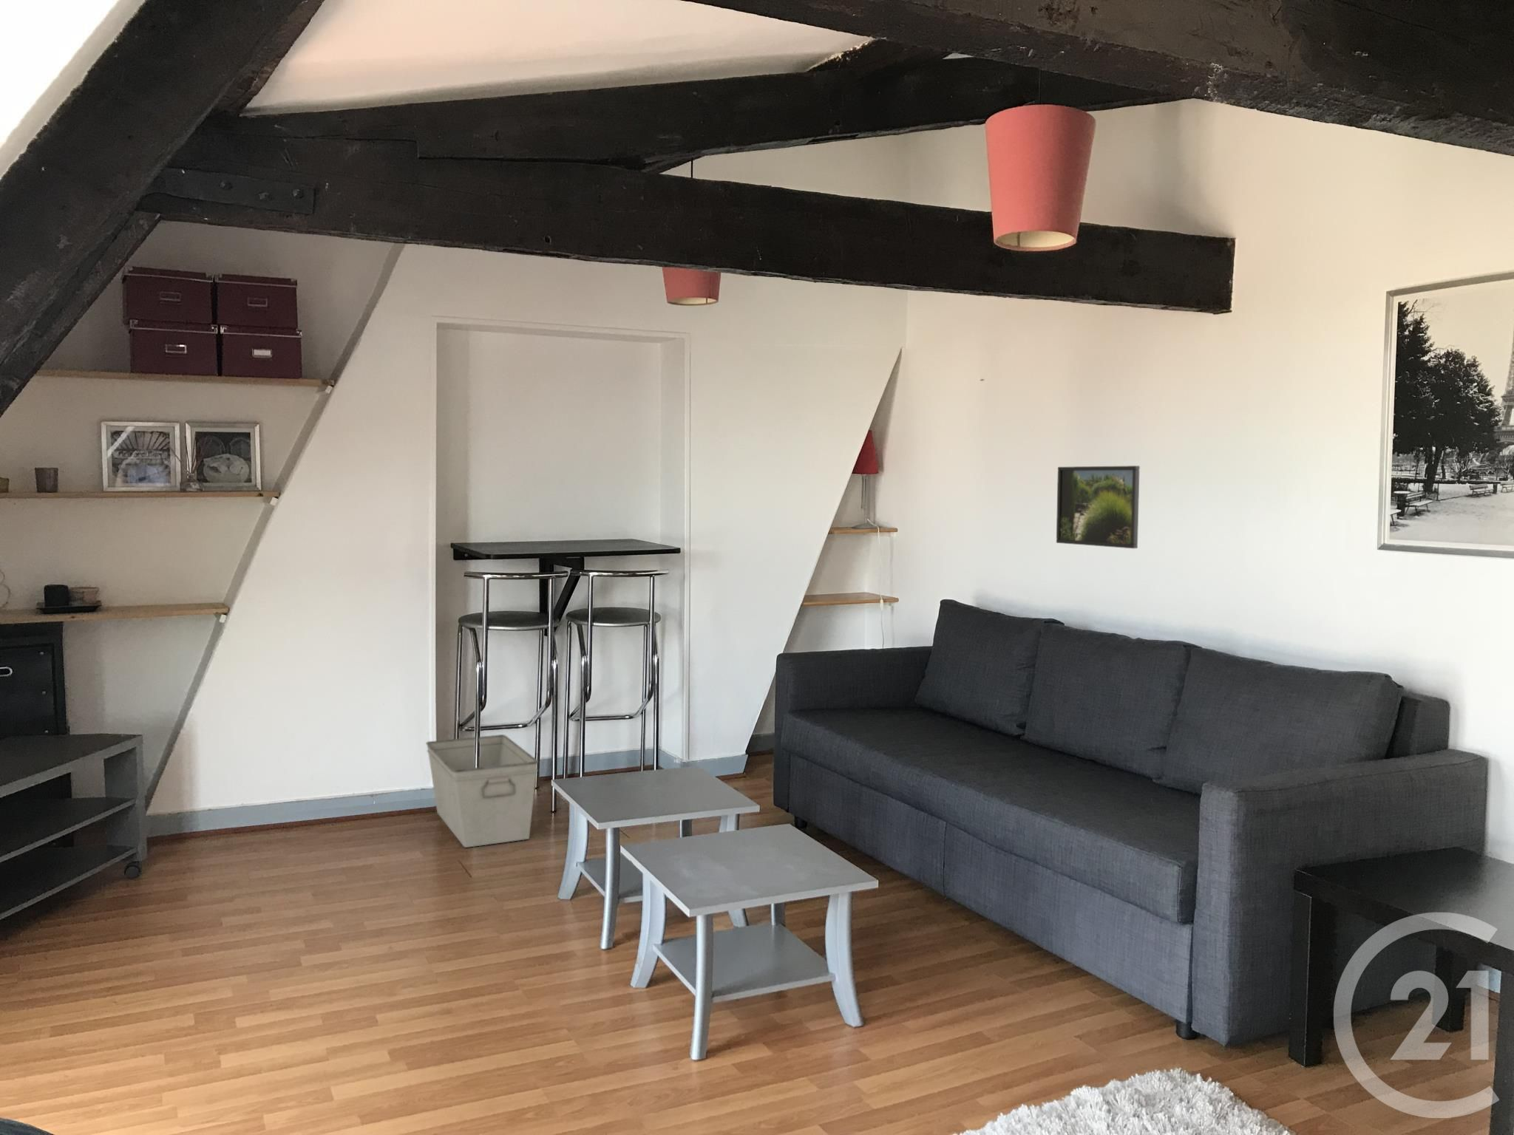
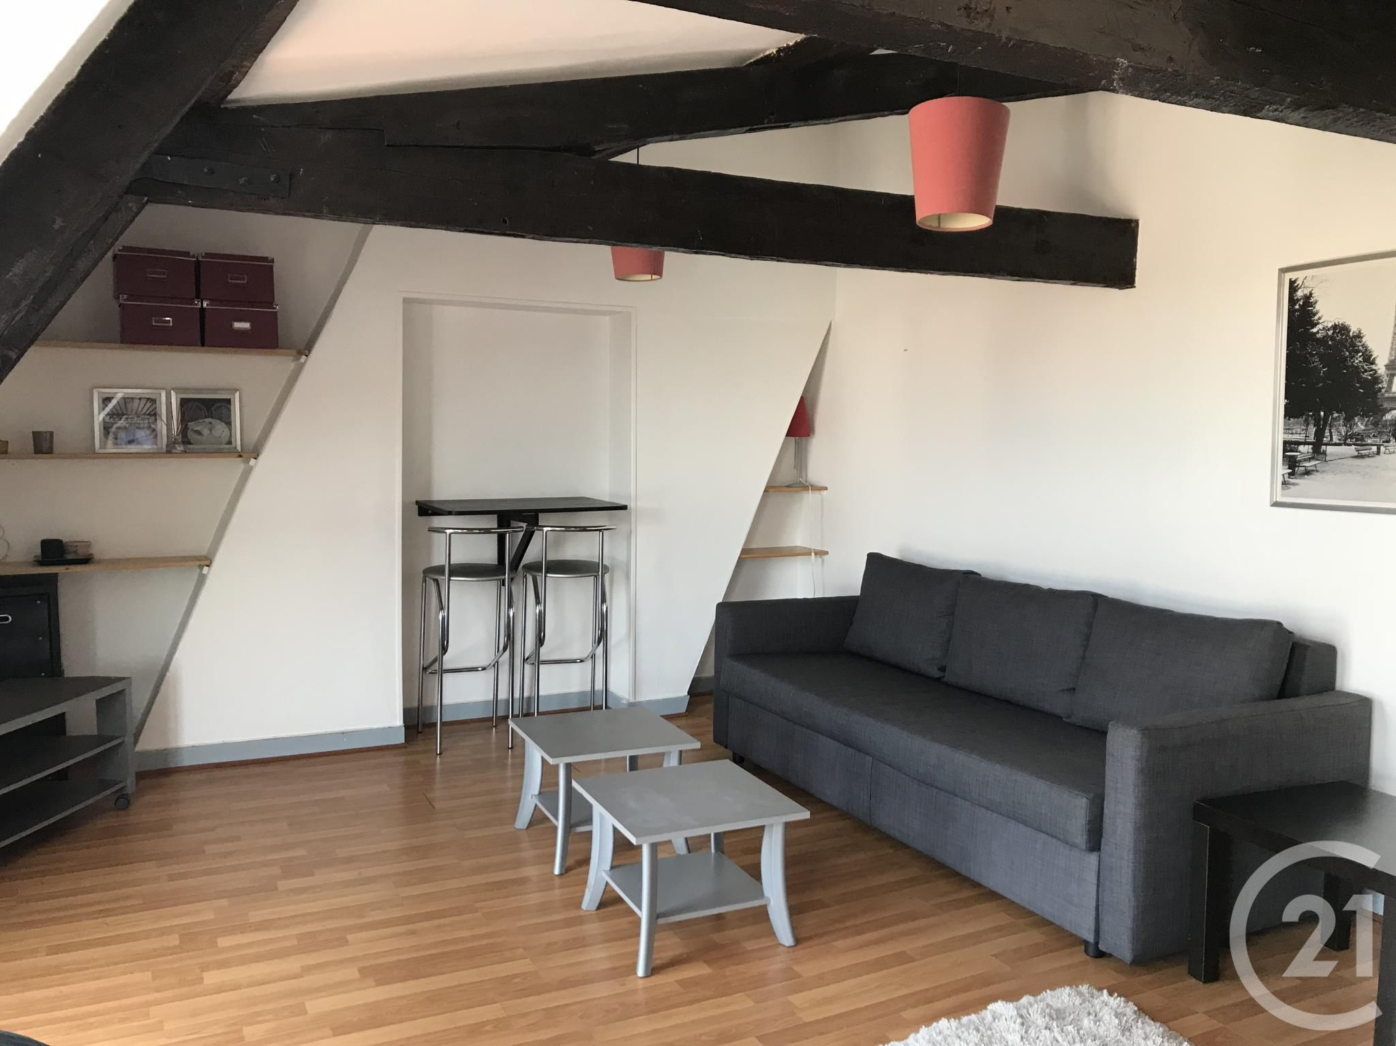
- storage bin [426,733,539,849]
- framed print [1056,465,1141,550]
